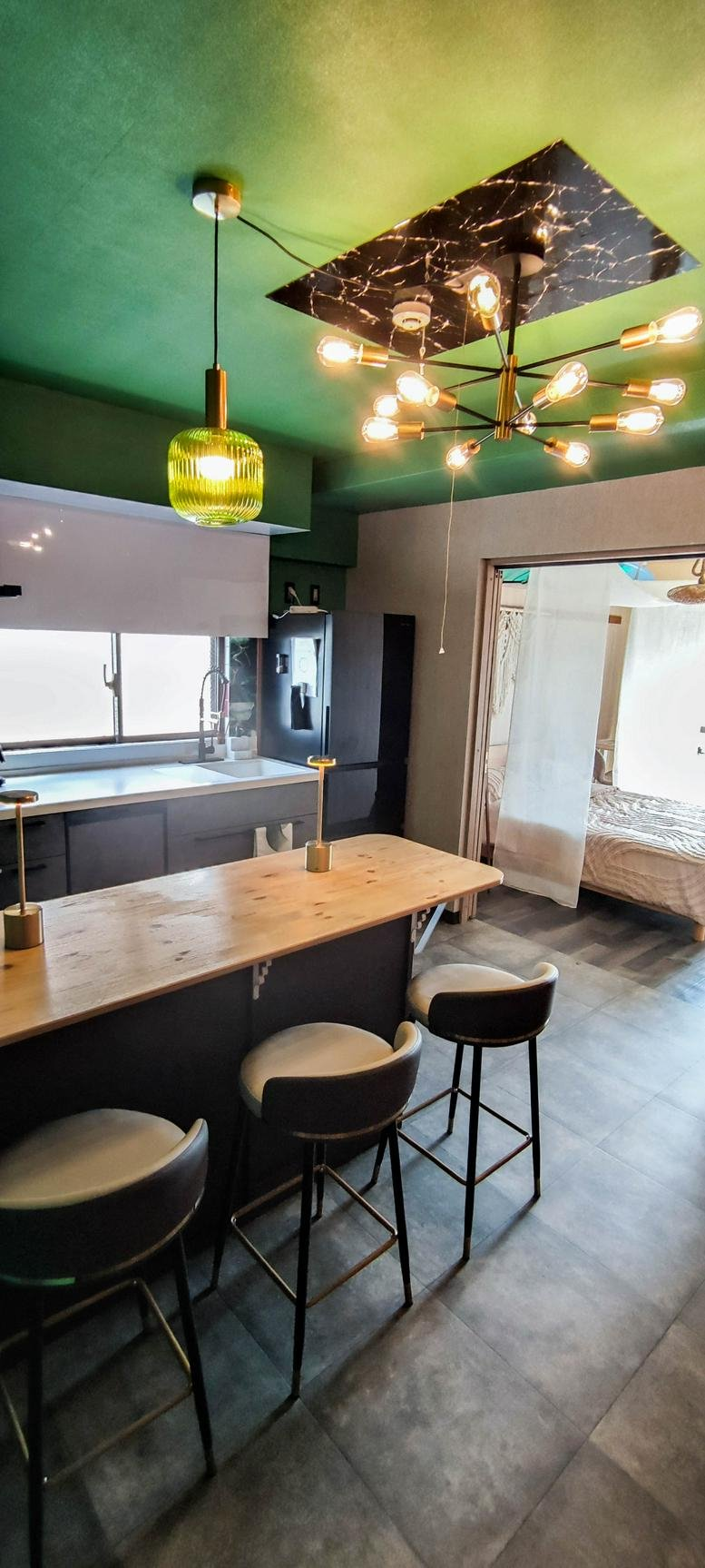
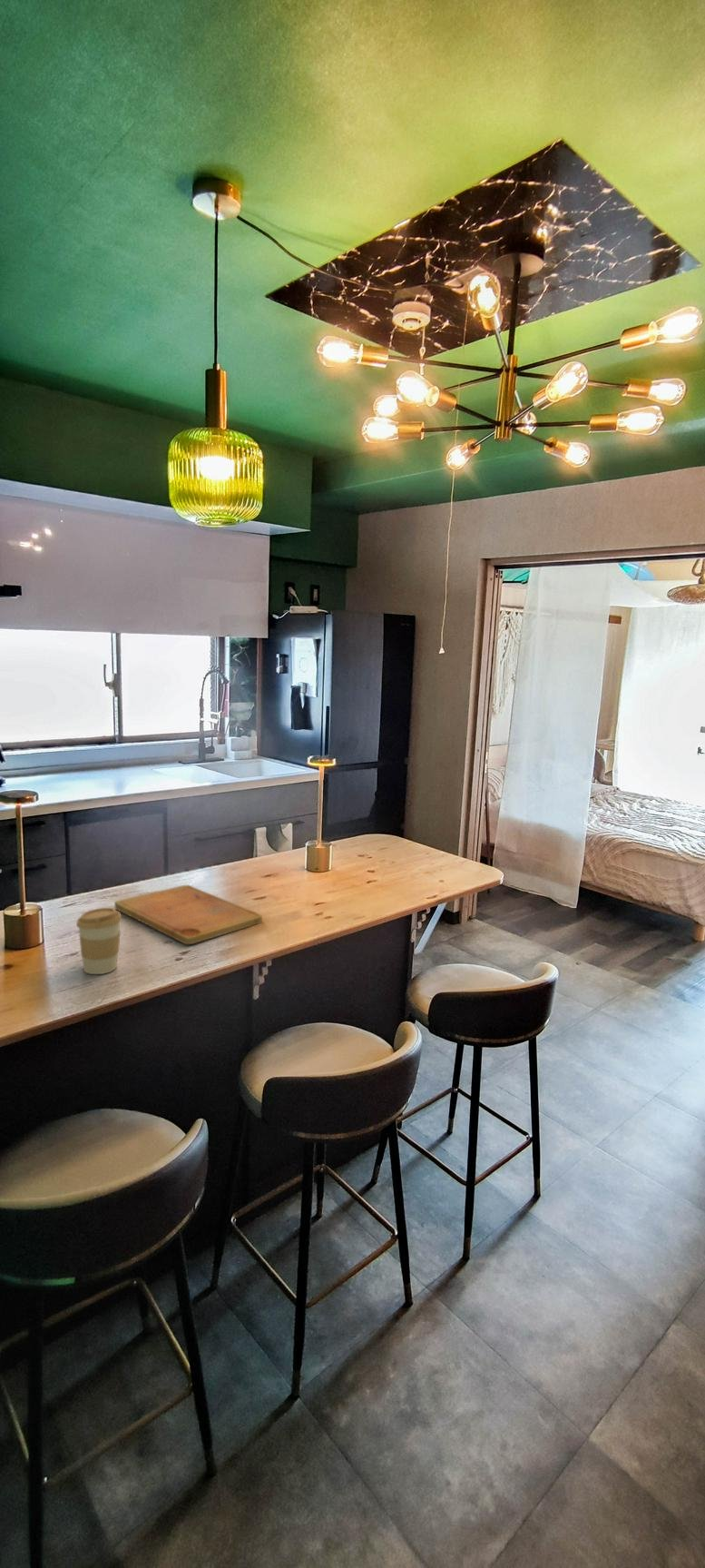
+ cutting board [113,884,263,946]
+ coffee cup [75,907,122,975]
